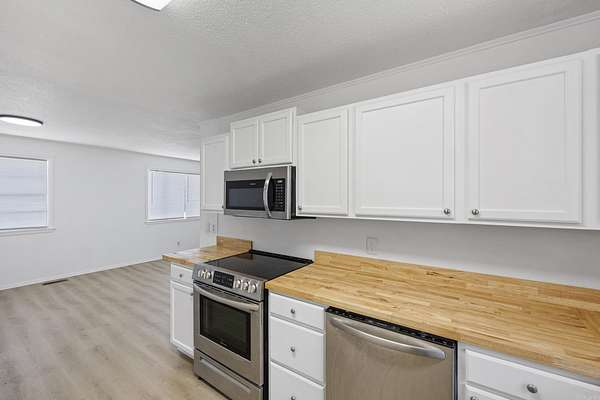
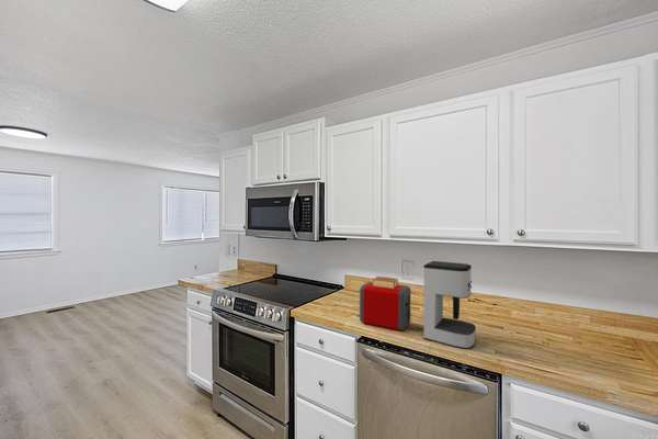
+ coffee maker [422,260,477,350]
+ toaster [359,275,411,331]
